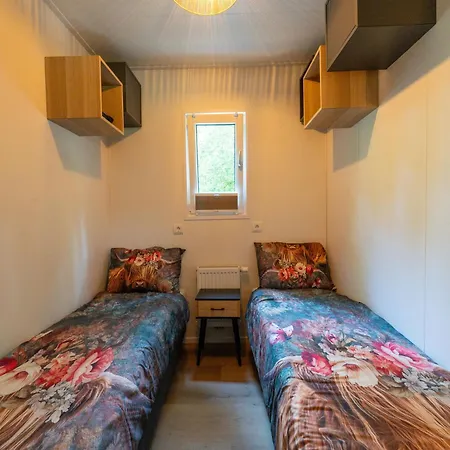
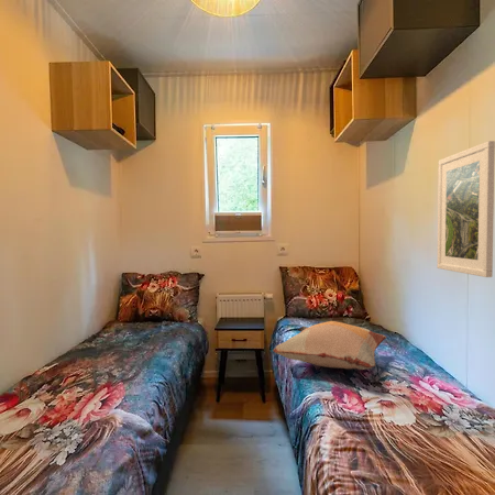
+ decorative pillow [272,320,387,371]
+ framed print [436,140,495,278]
